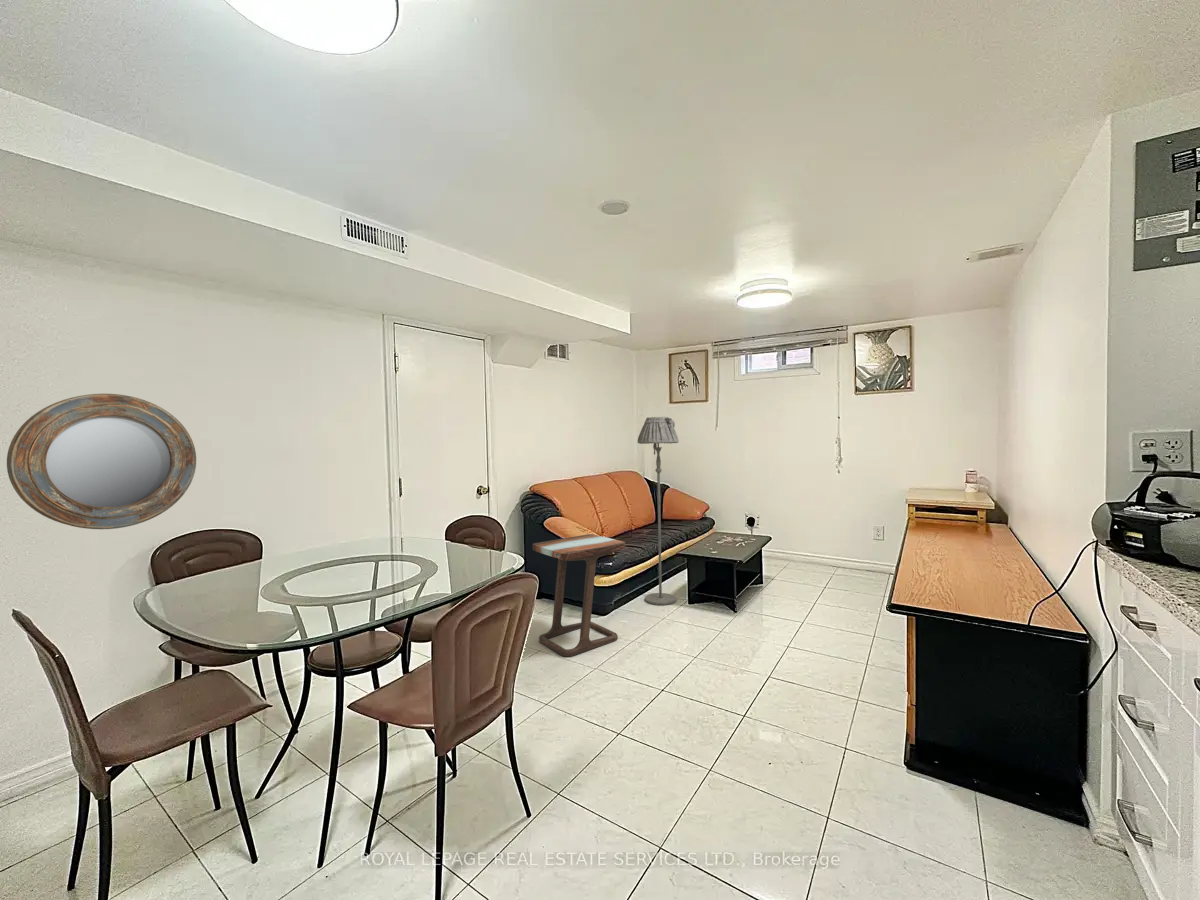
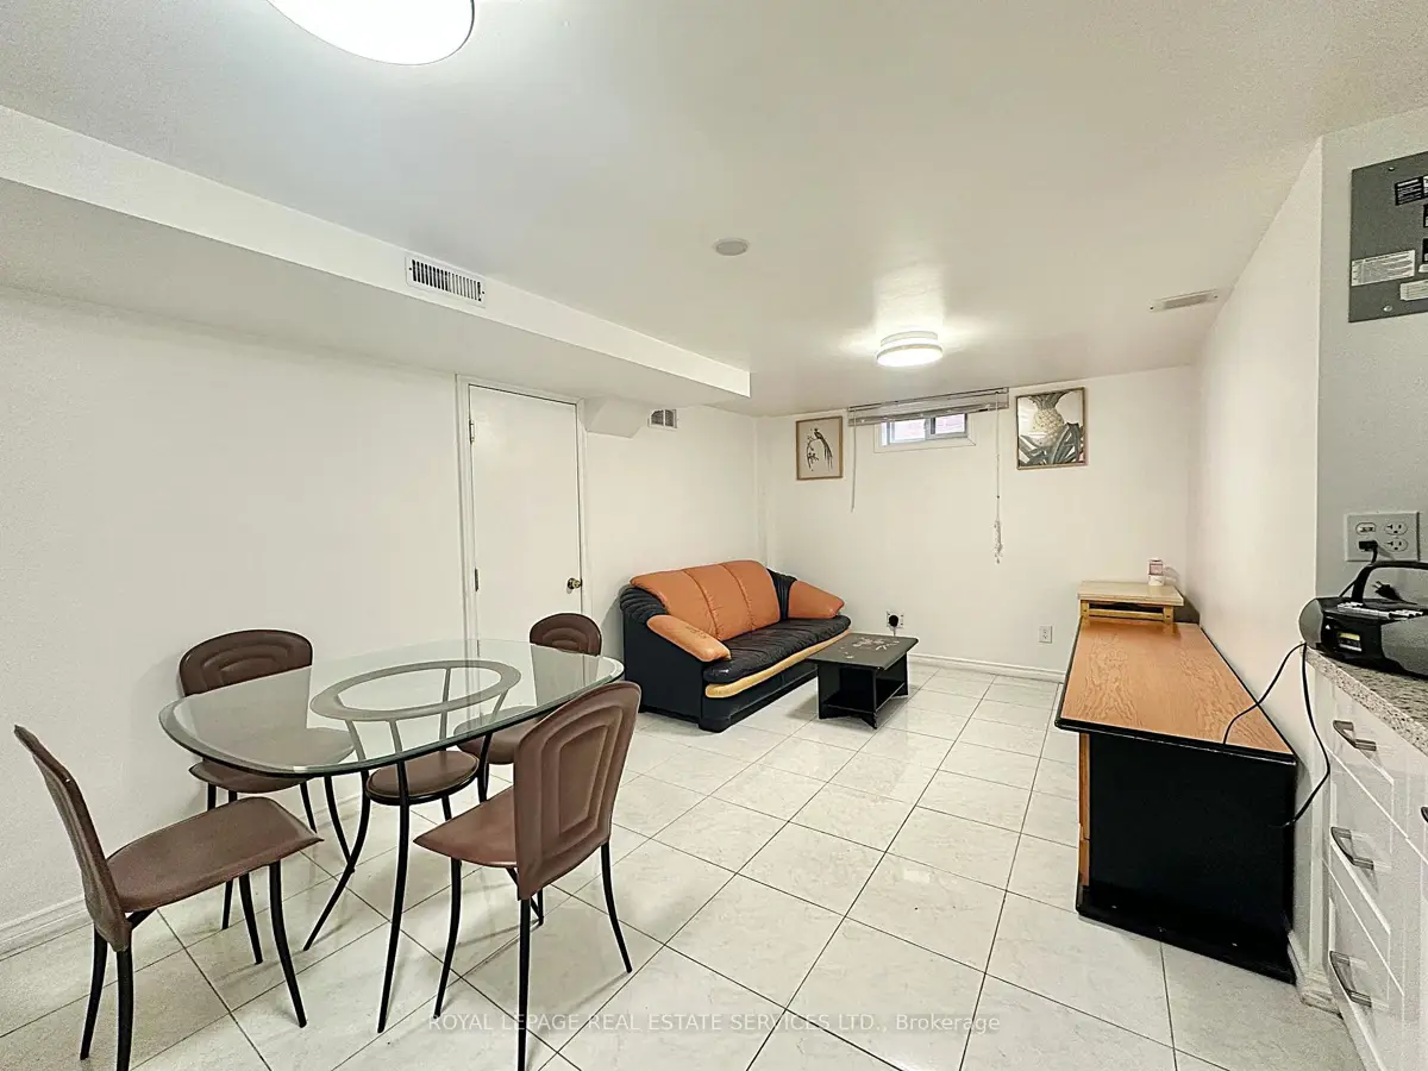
- floor lamp [637,416,680,606]
- side table [532,533,626,658]
- home mirror [6,393,197,530]
